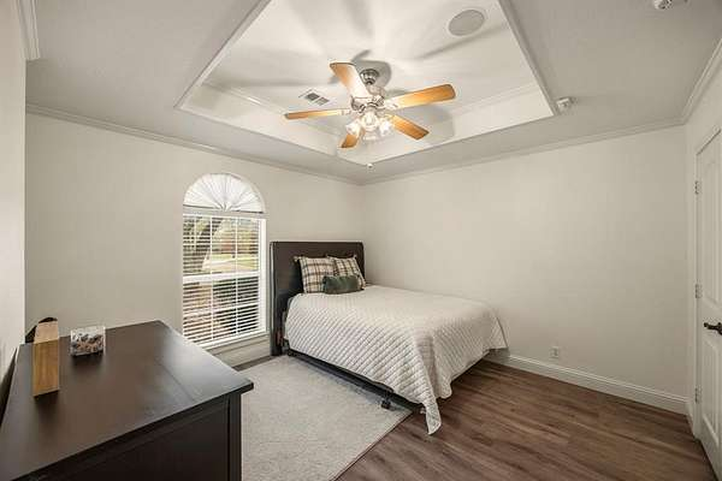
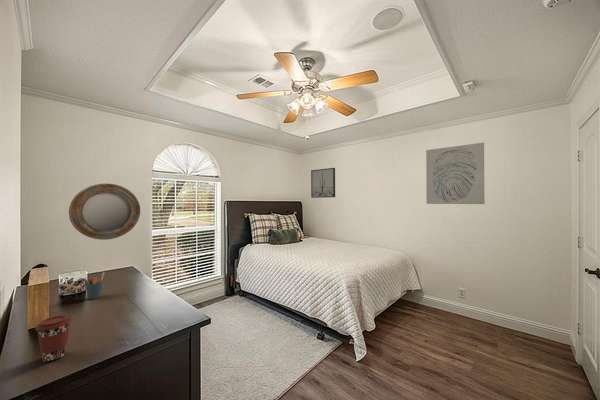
+ pen holder [83,271,105,300]
+ wall art [310,167,336,199]
+ coffee cup [34,314,73,363]
+ home mirror [68,183,141,241]
+ wall art [425,142,485,205]
